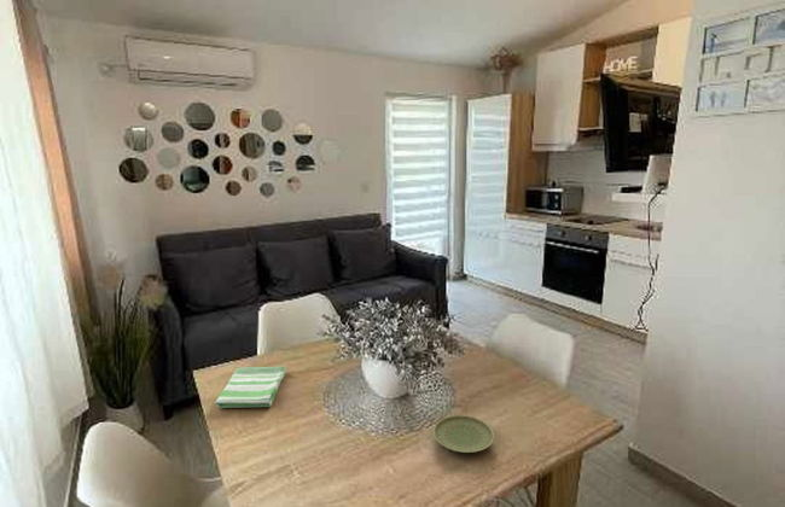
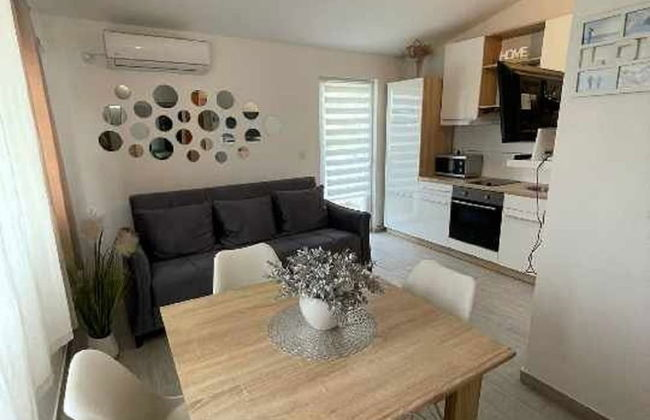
- dish towel [214,365,287,409]
- plate [432,414,495,454]
